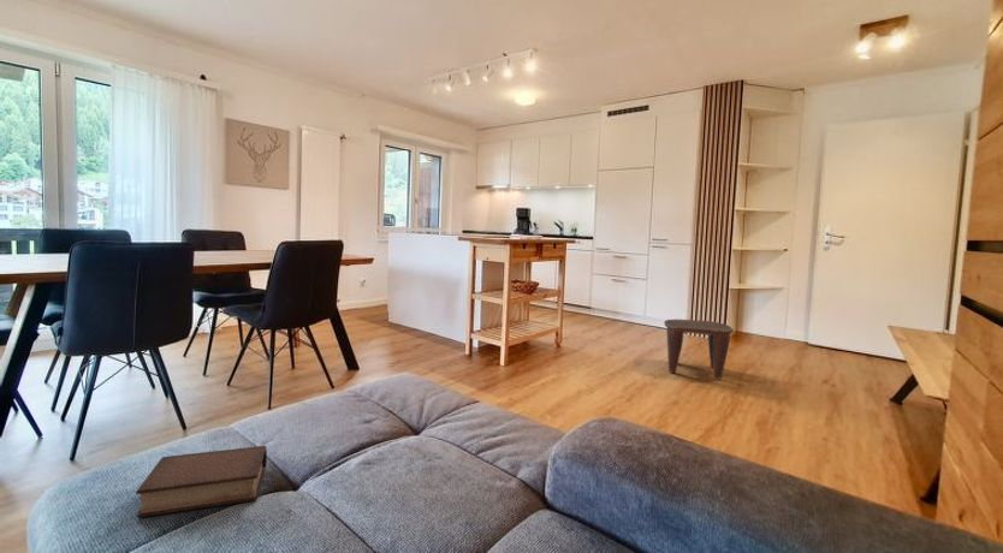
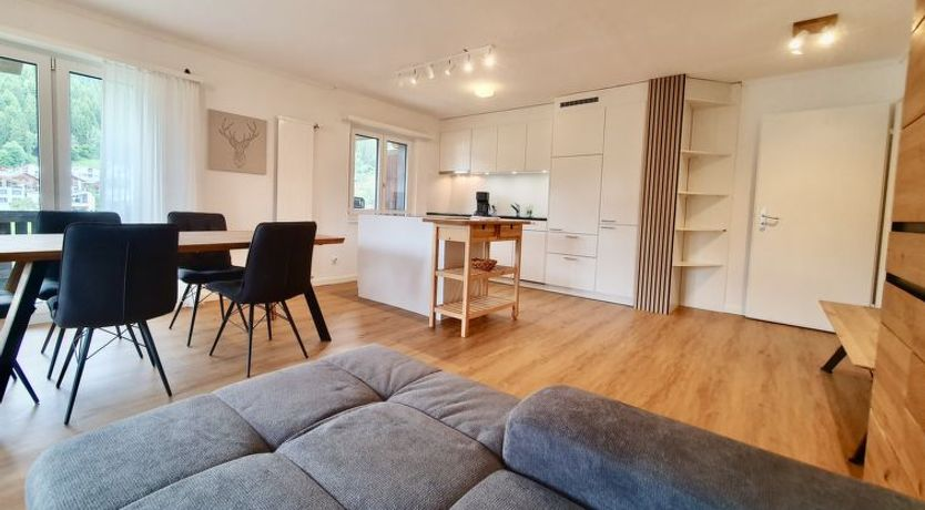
- book [135,445,268,518]
- stool [663,319,735,380]
